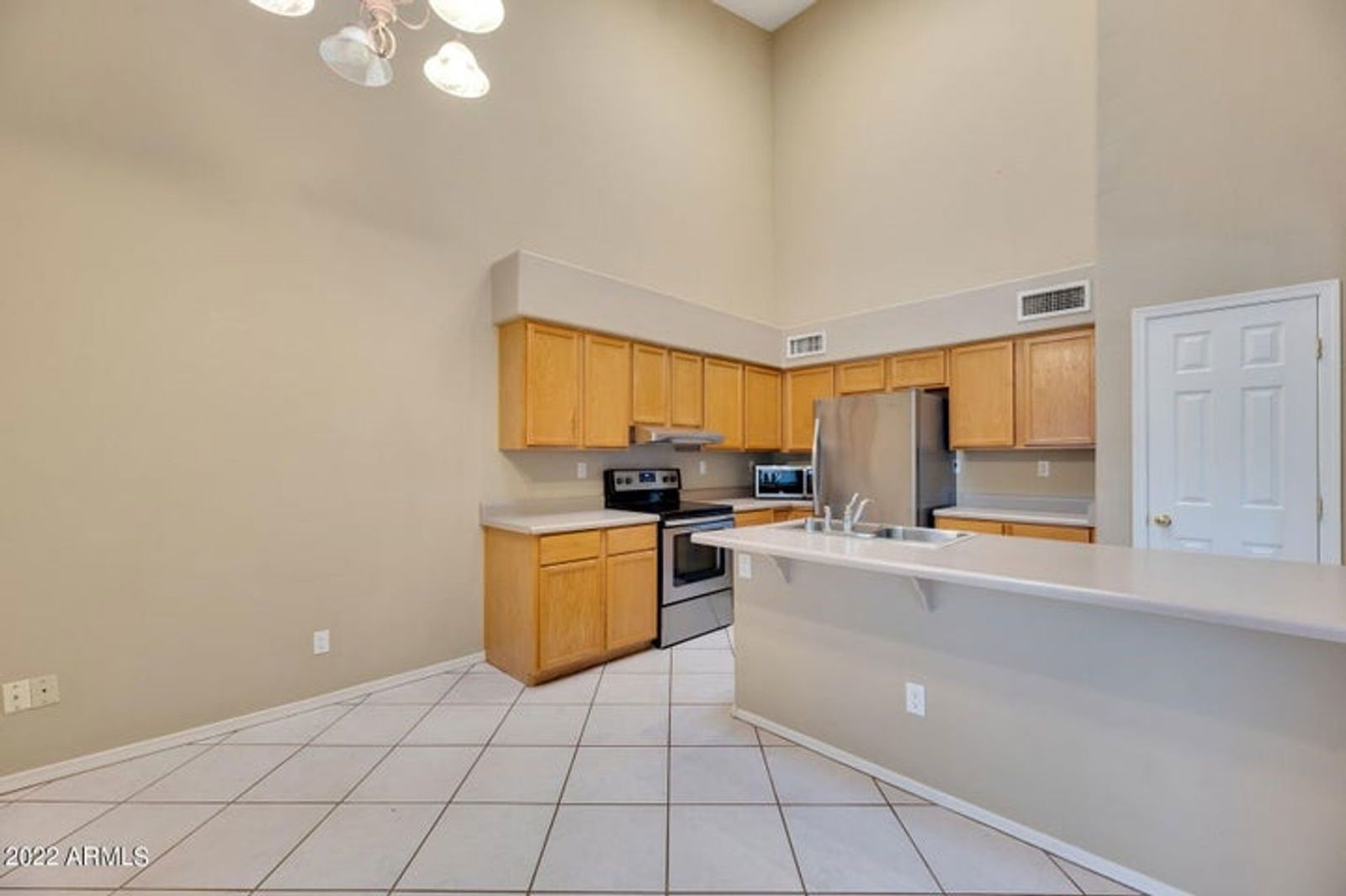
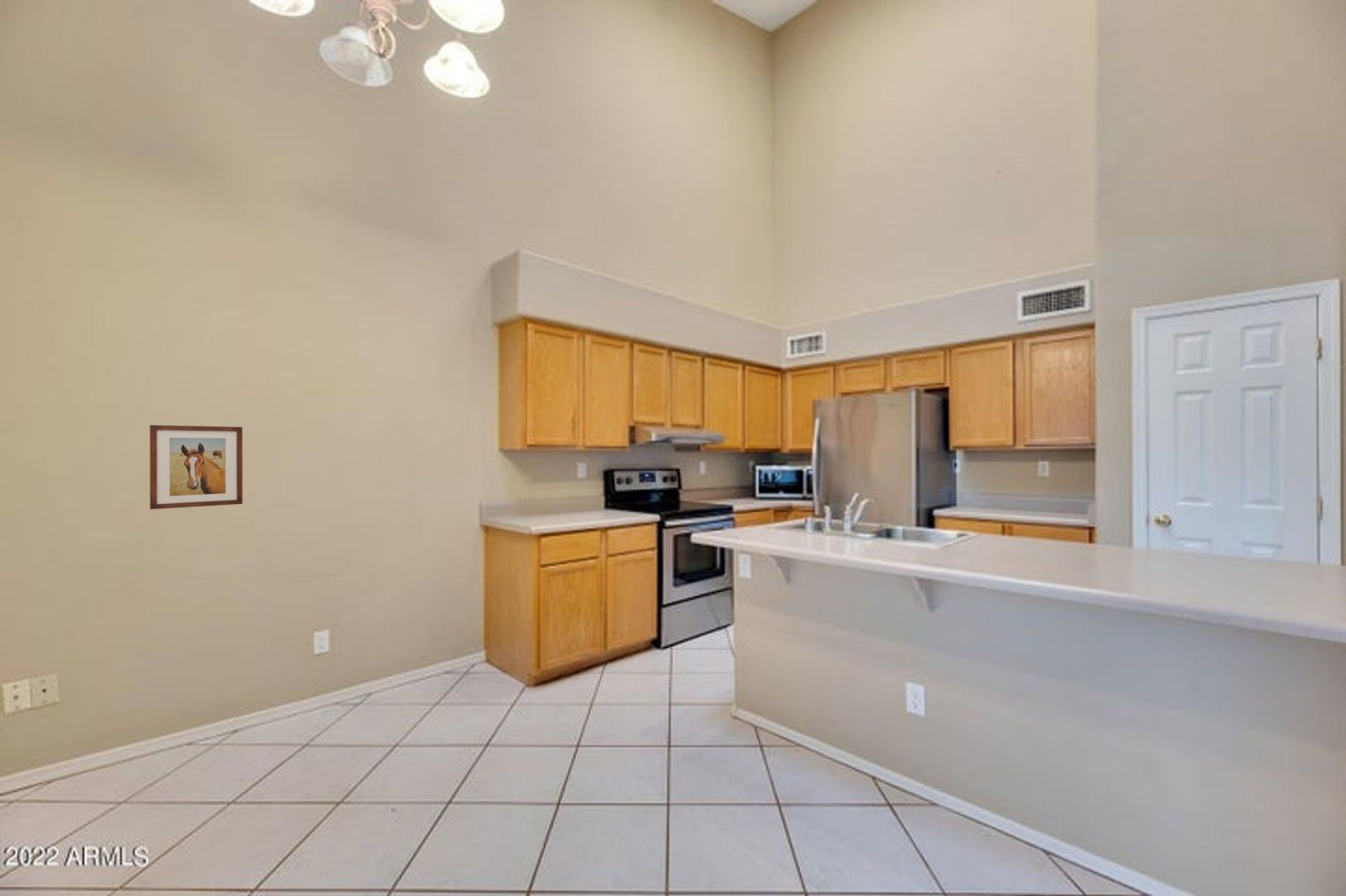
+ wall art [149,424,243,510]
